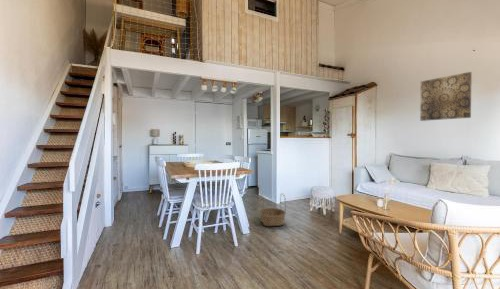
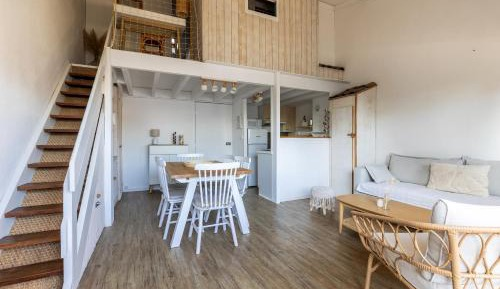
- basket [258,192,287,227]
- wall art [419,71,473,122]
